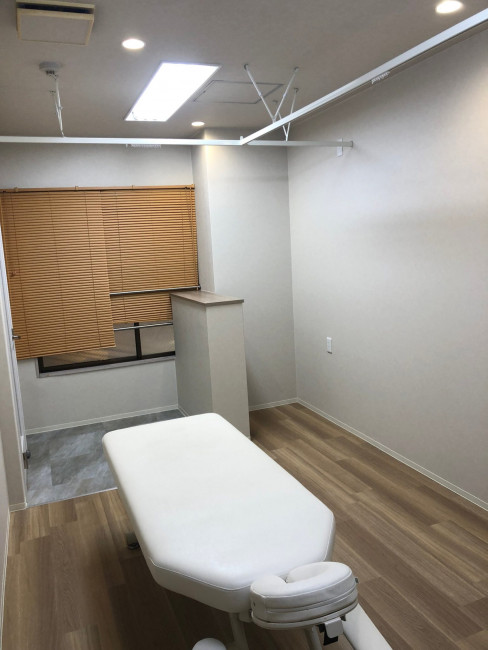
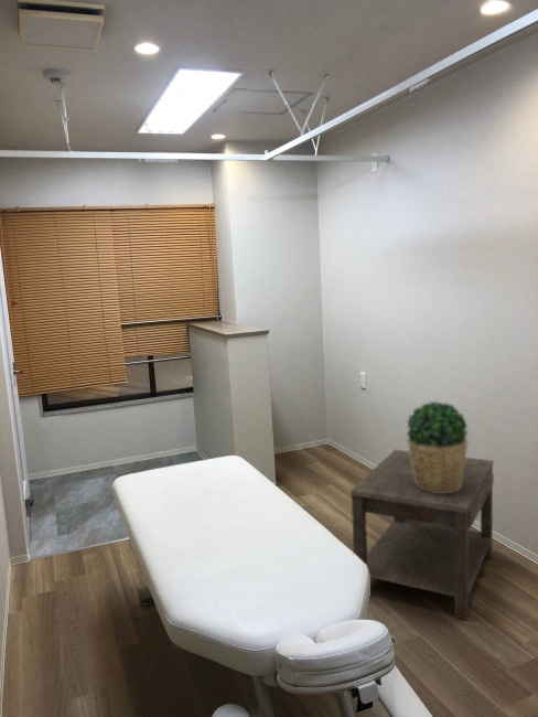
+ potted plant [406,400,470,494]
+ side table [349,449,495,621]
